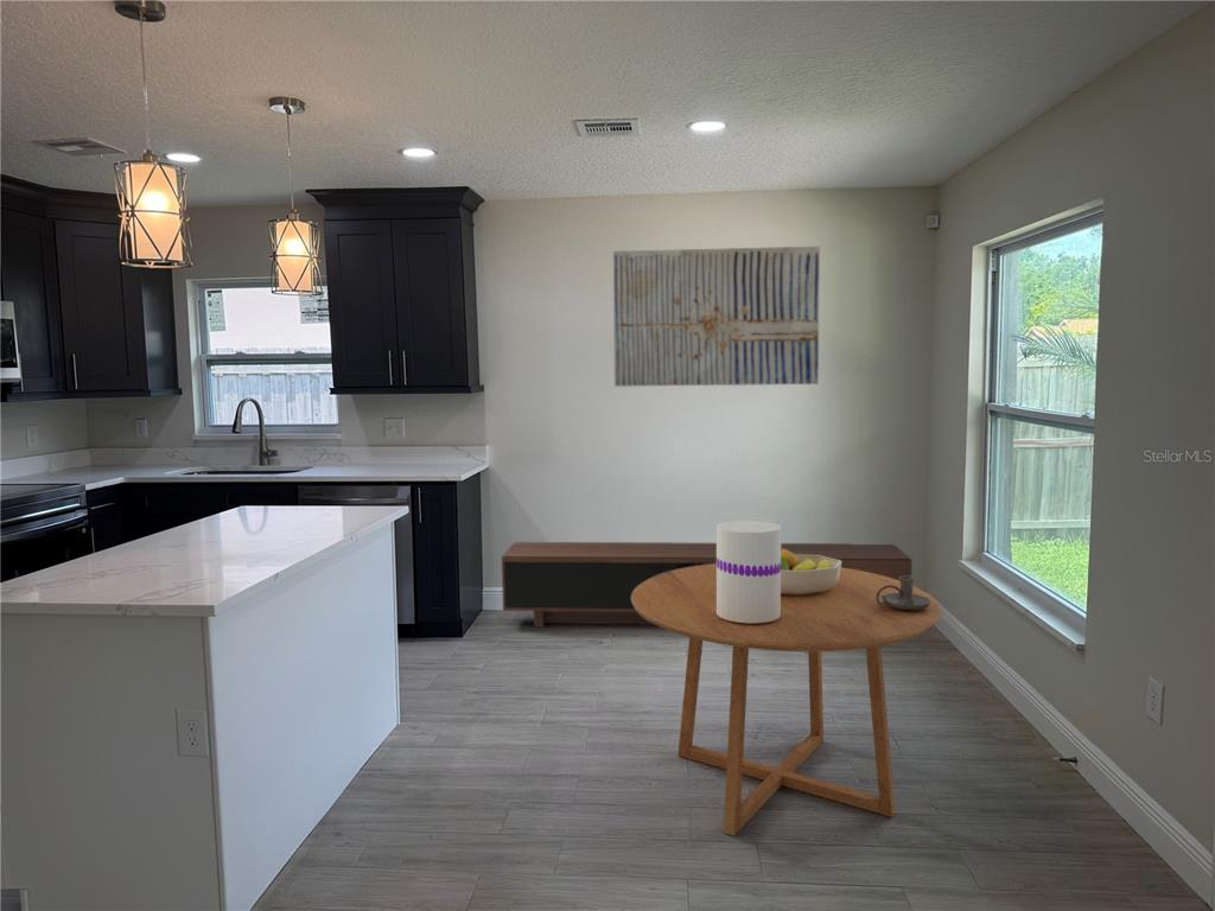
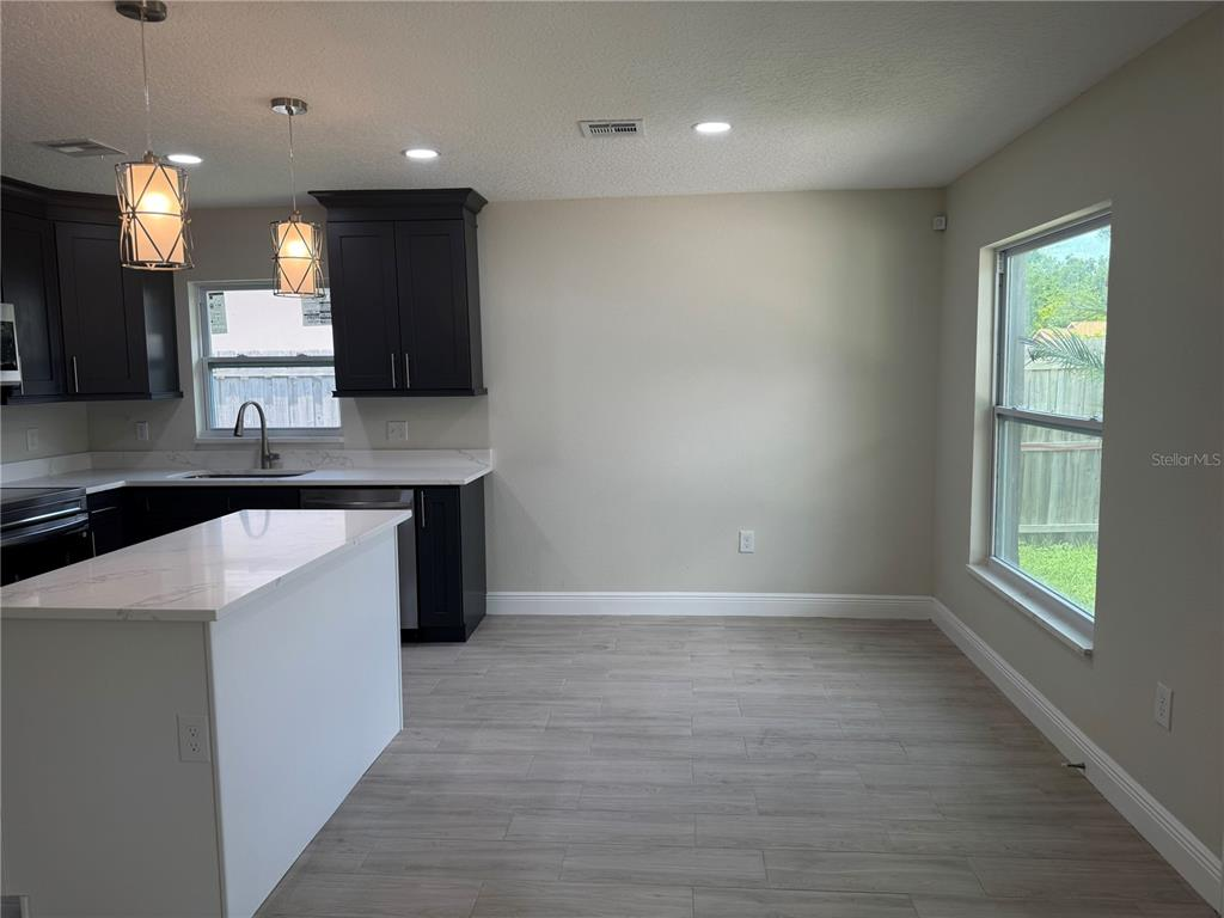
- wall art [612,246,821,388]
- candle holder [877,575,931,610]
- fruit bowl [781,549,841,595]
- media console [501,541,914,629]
- vase [715,520,782,623]
- dining table [631,563,943,837]
